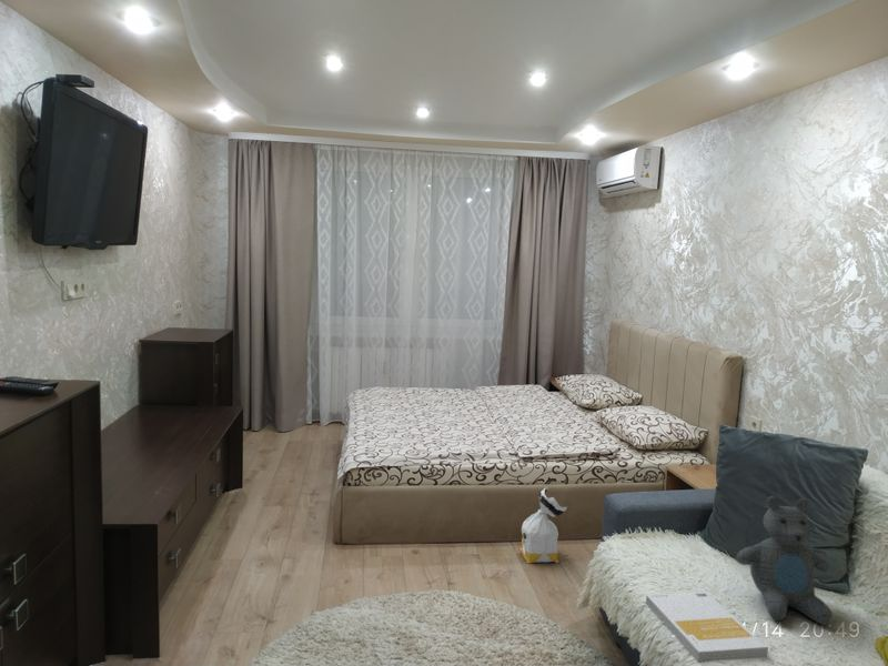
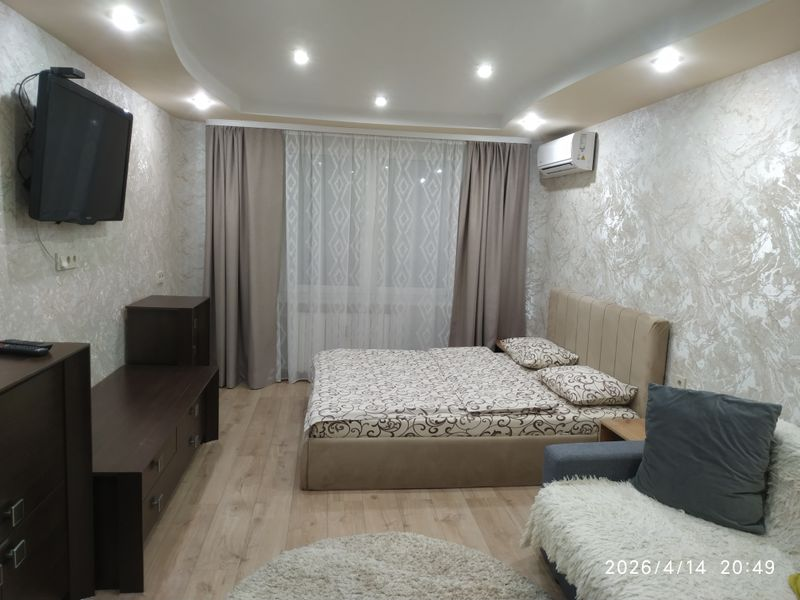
- teddy bear [735,495,834,626]
- book [645,591,769,663]
- bag [518,486,568,564]
